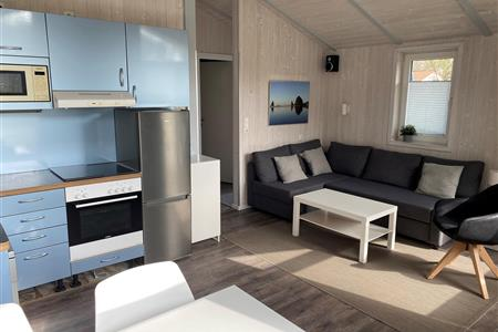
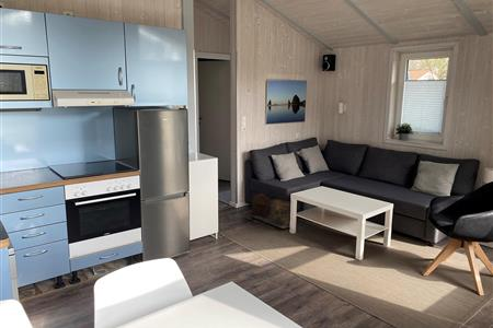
+ bag [245,192,291,230]
